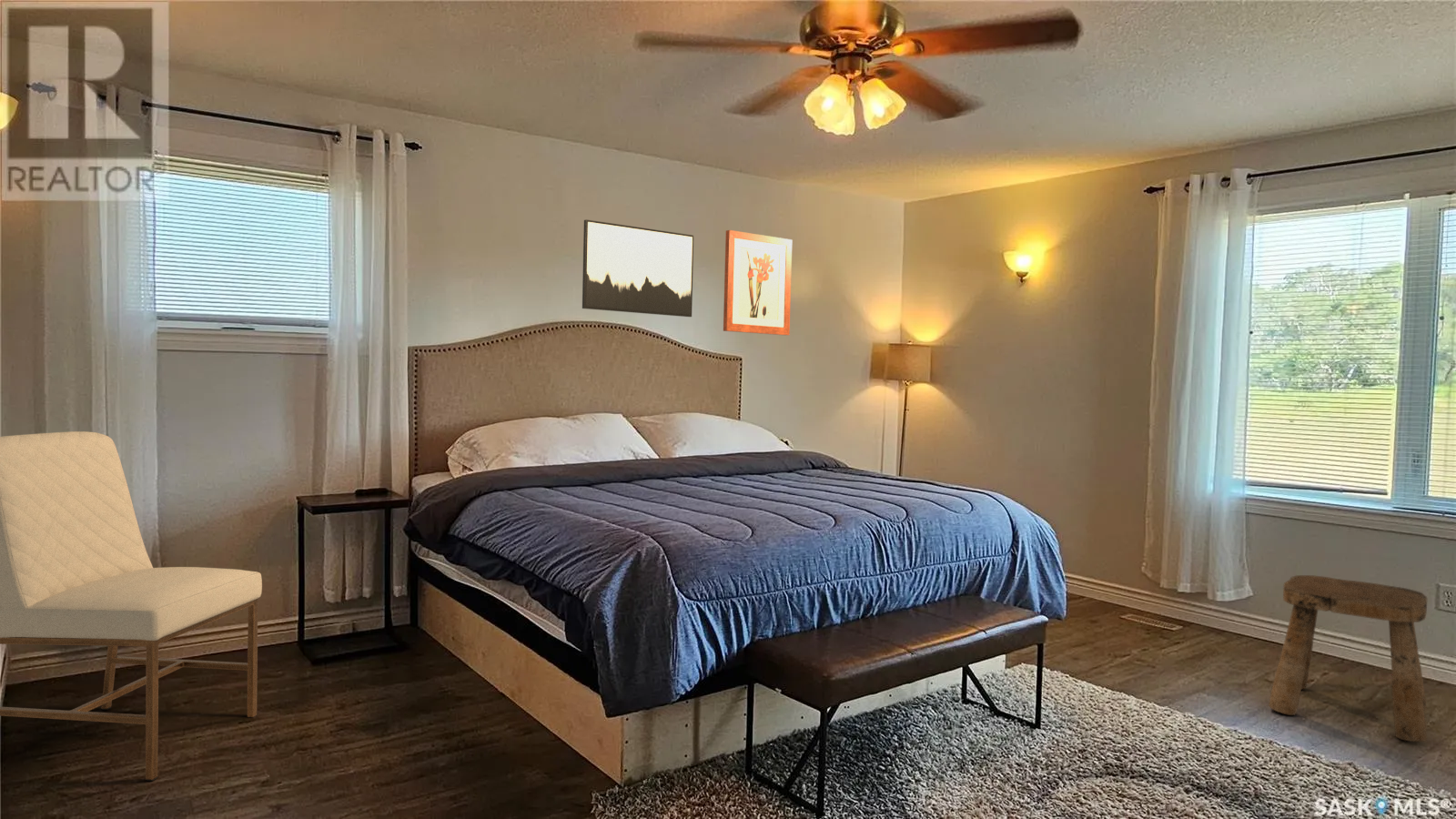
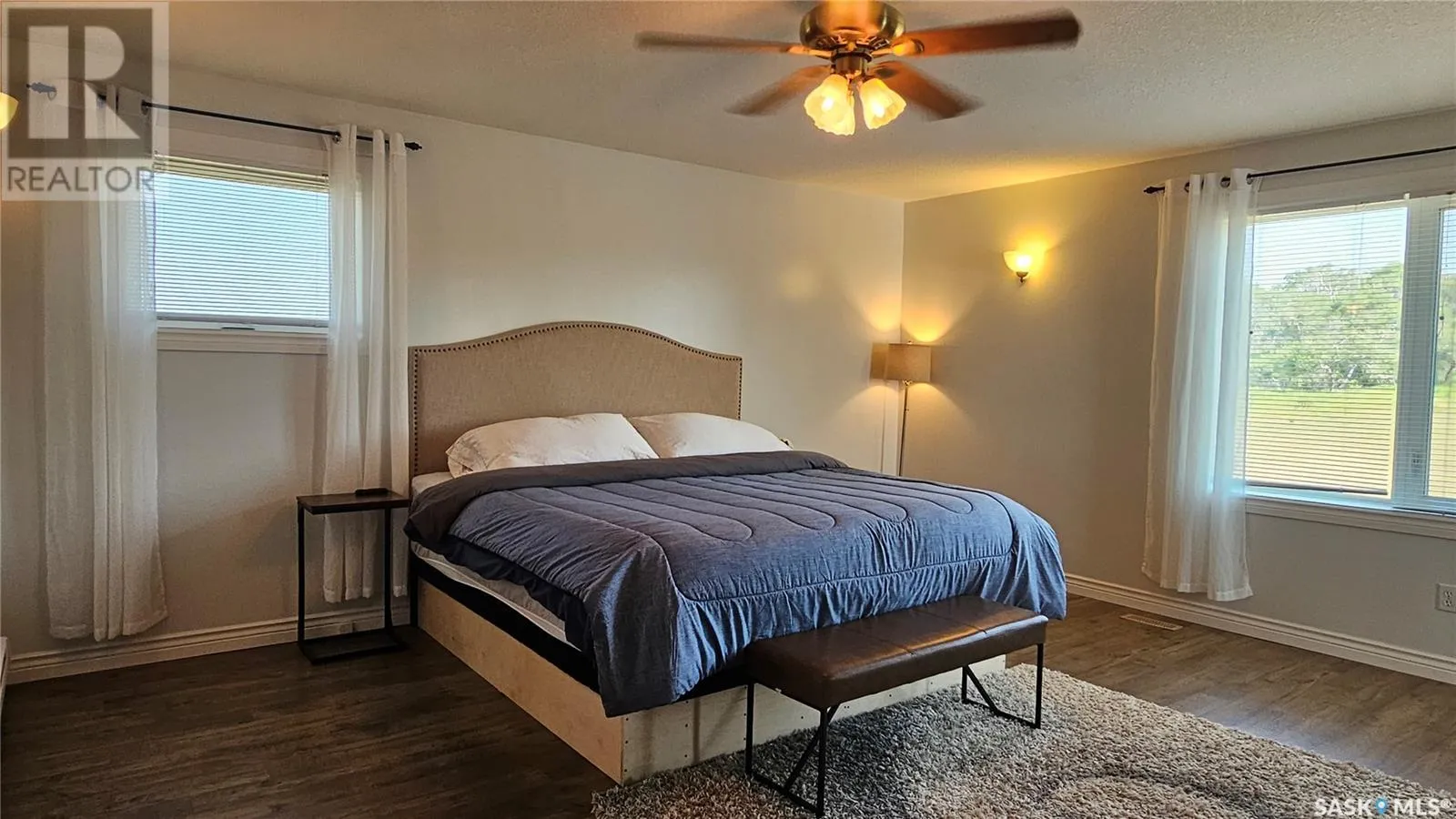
- wall art [723,229,793,336]
- stool [1268,574,1428,743]
- wall art [581,218,694,318]
- chair [0,430,263,782]
